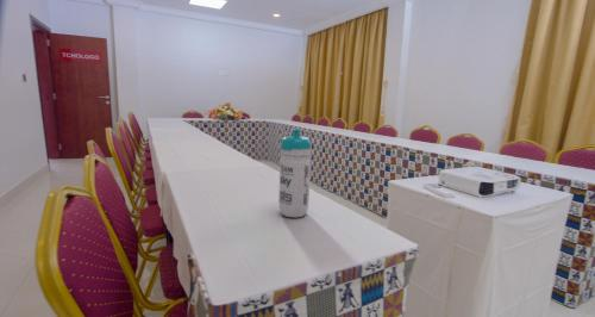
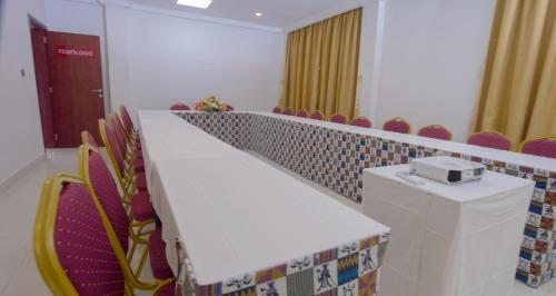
- water bottle [277,128,313,218]
